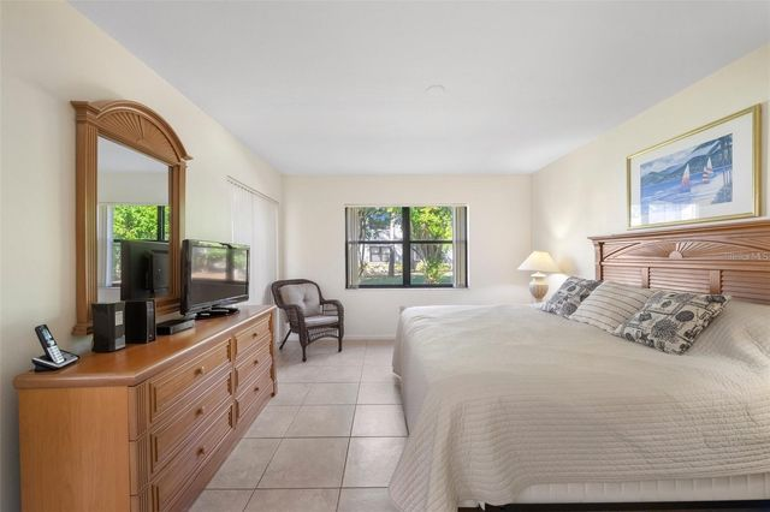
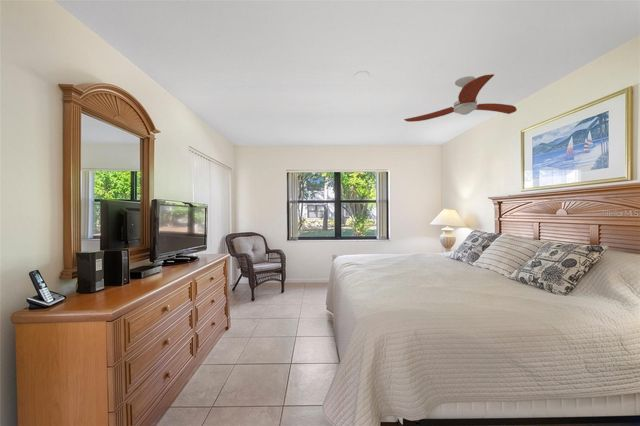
+ ceiling fan [403,73,517,123]
